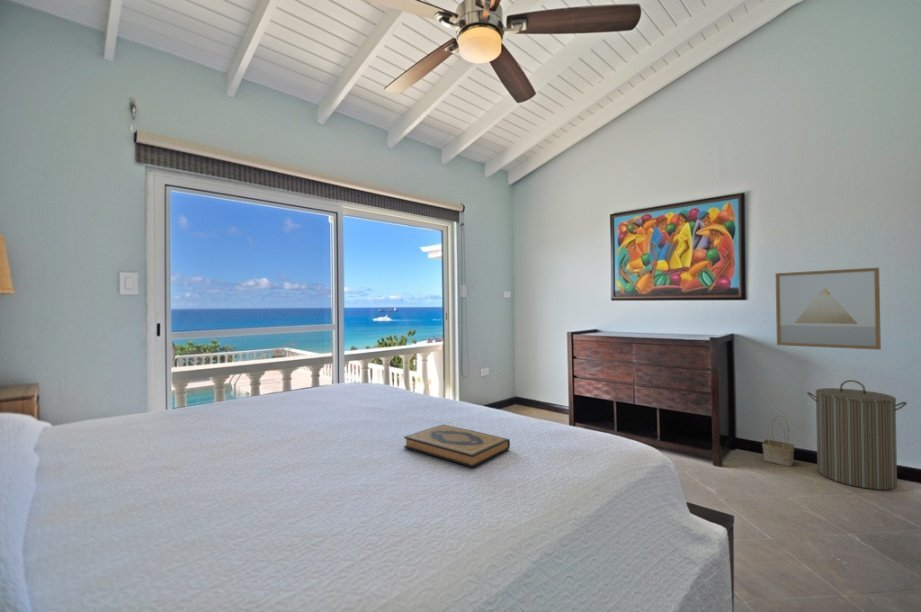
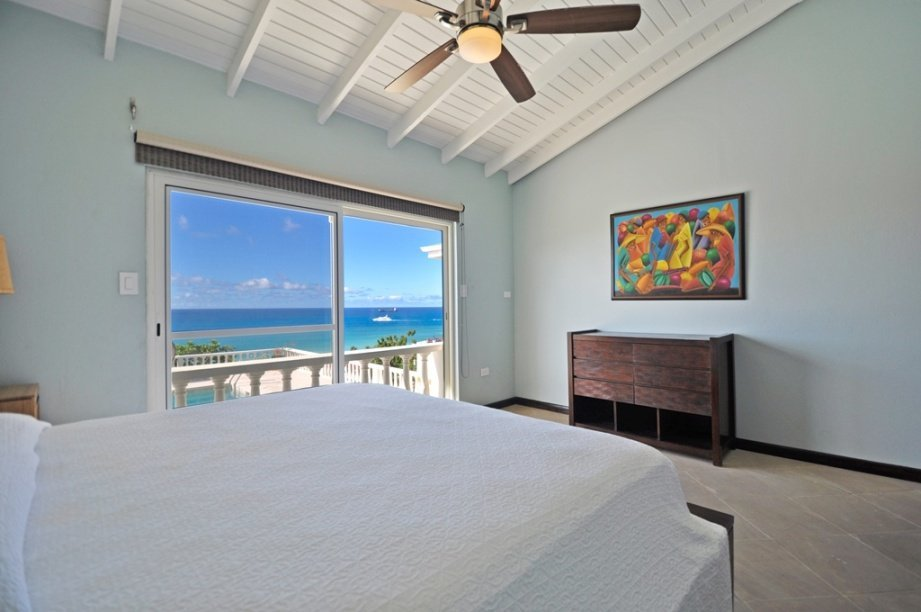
- basket [761,414,795,467]
- wall art [775,267,882,351]
- hardback book [403,423,511,469]
- laundry hamper [806,379,908,491]
